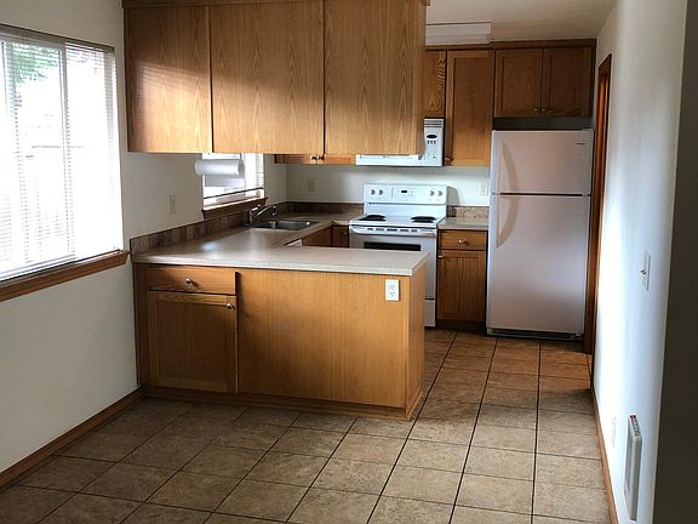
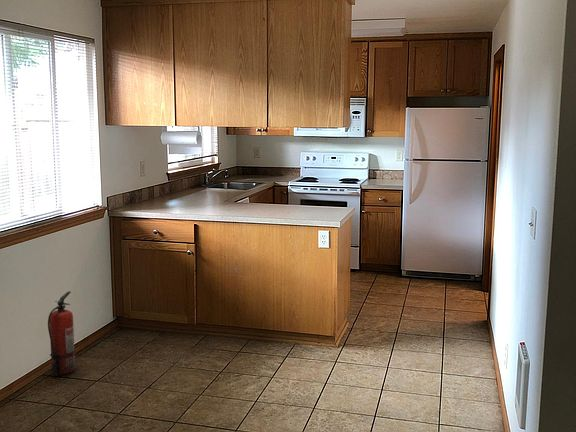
+ fire extinguisher [47,290,76,377]
